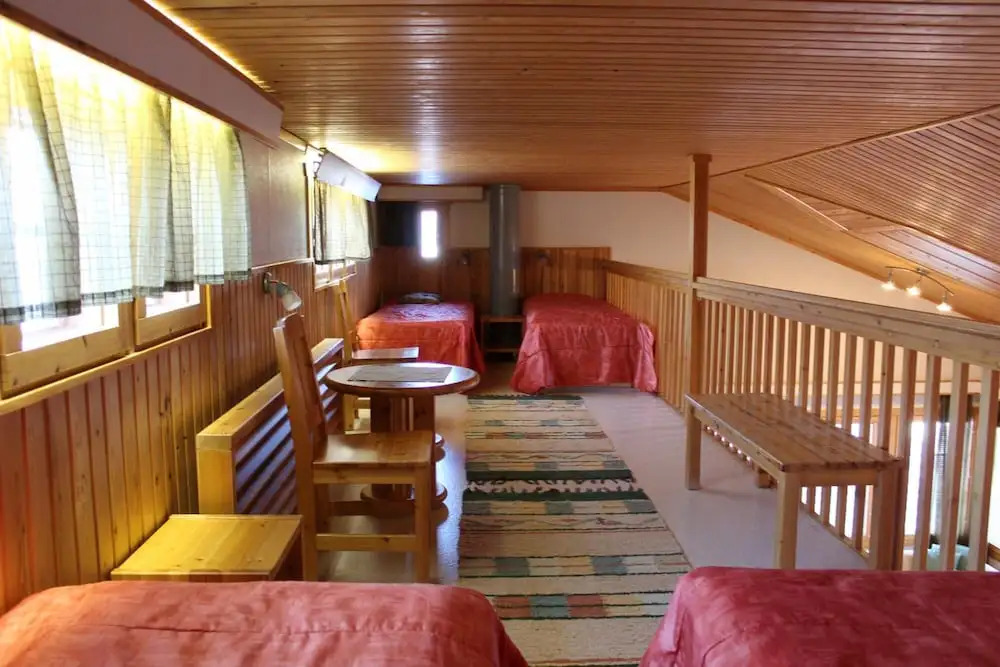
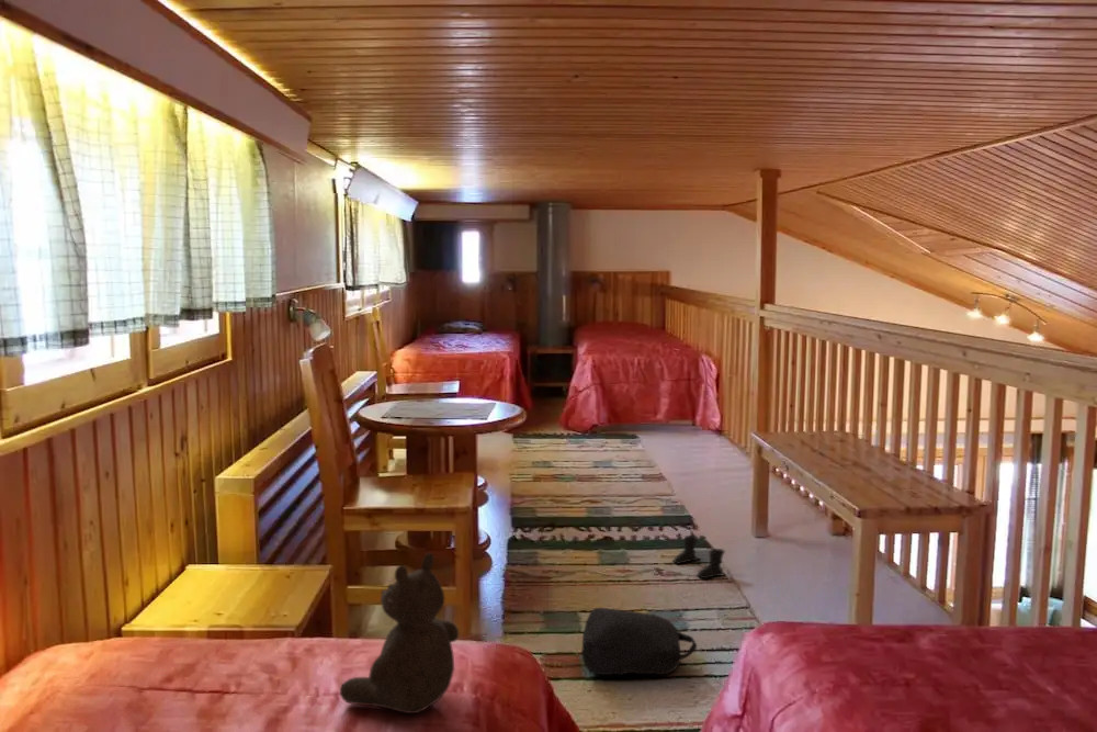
+ backpack [580,607,698,676]
+ boots [672,534,726,579]
+ teddy bear [339,552,460,714]
